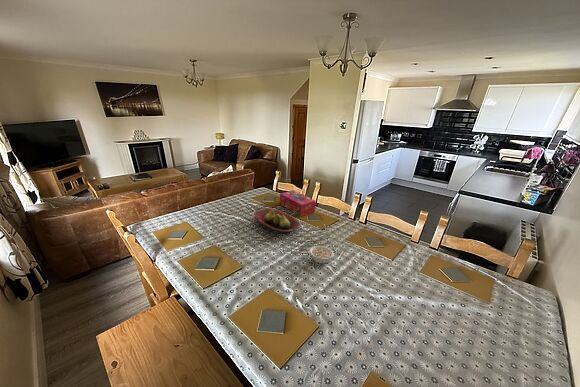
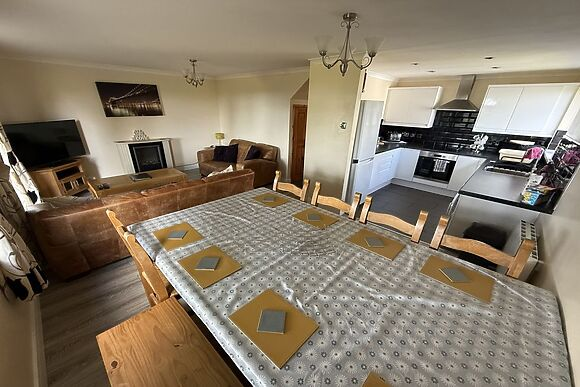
- tissue box [279,189,317,217]
- fruit bowl [253,208,301,235]
- legume [308,245,334,264]
